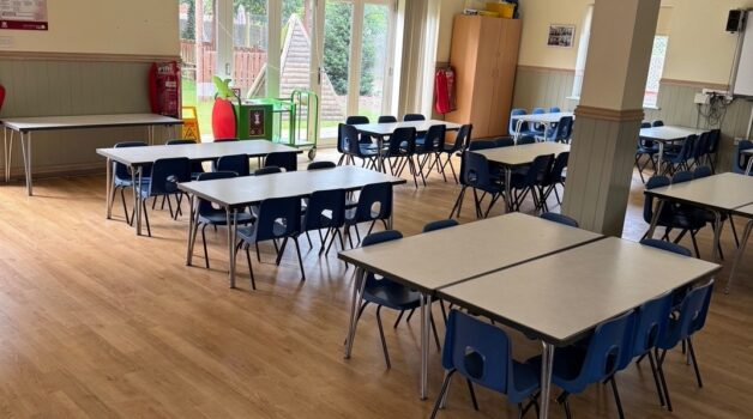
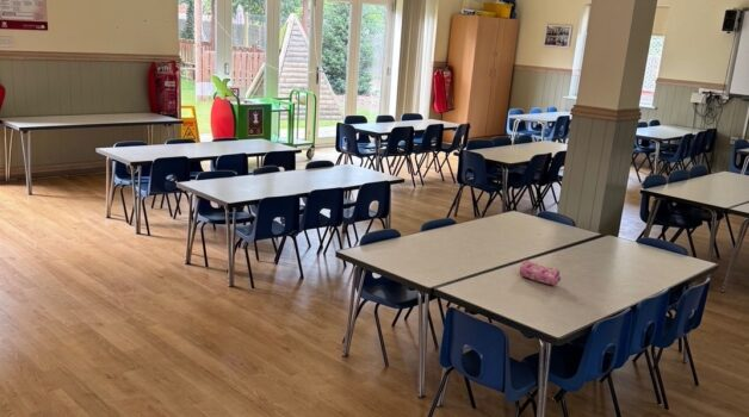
+ pencil case [519,259,562,287]
